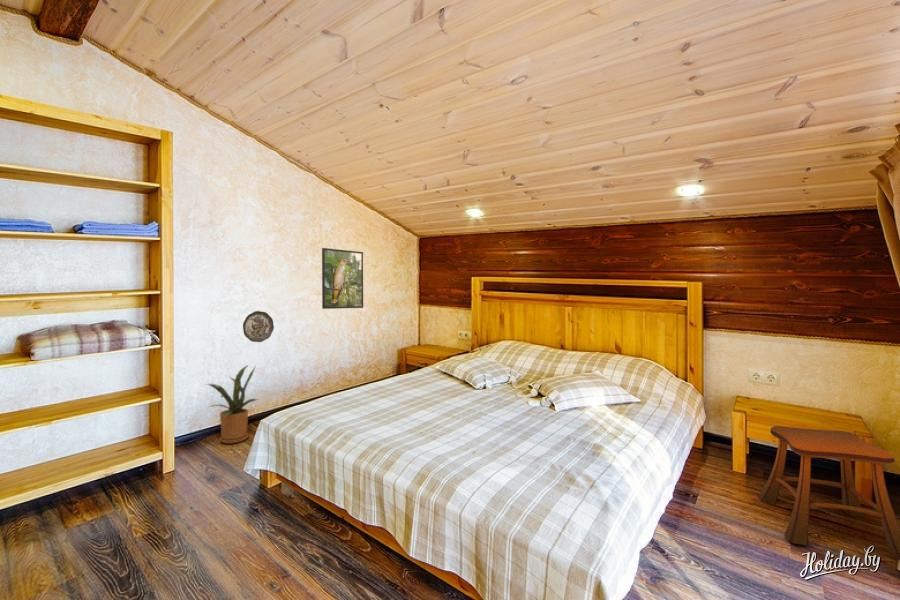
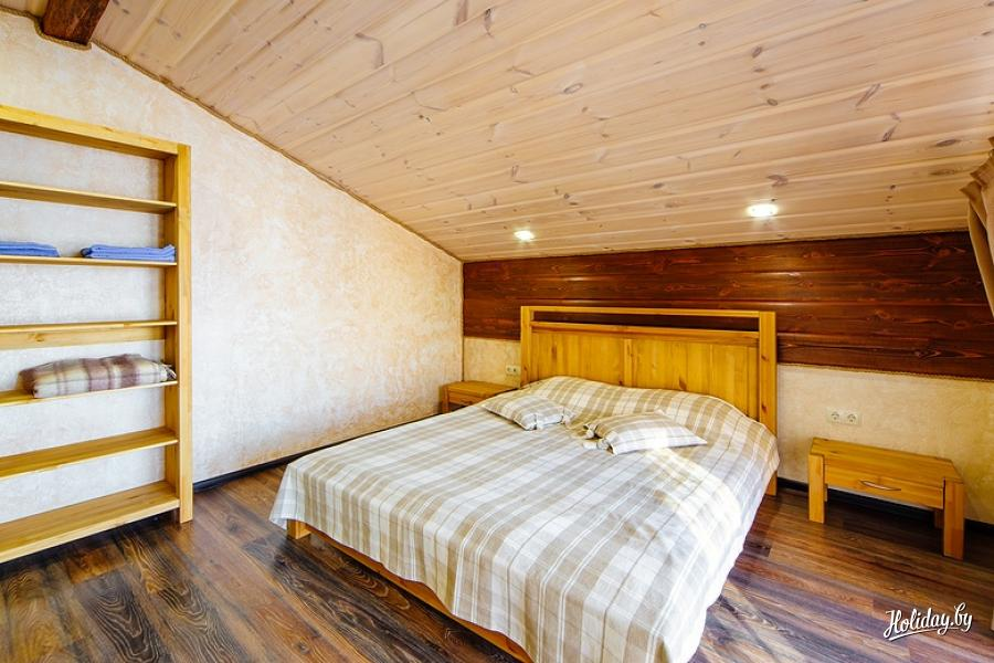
- stool [757,425,900,561]
- decorative plate [242,310,275,343]
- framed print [321,247,364,310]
- house plant [202,364,259,444]
